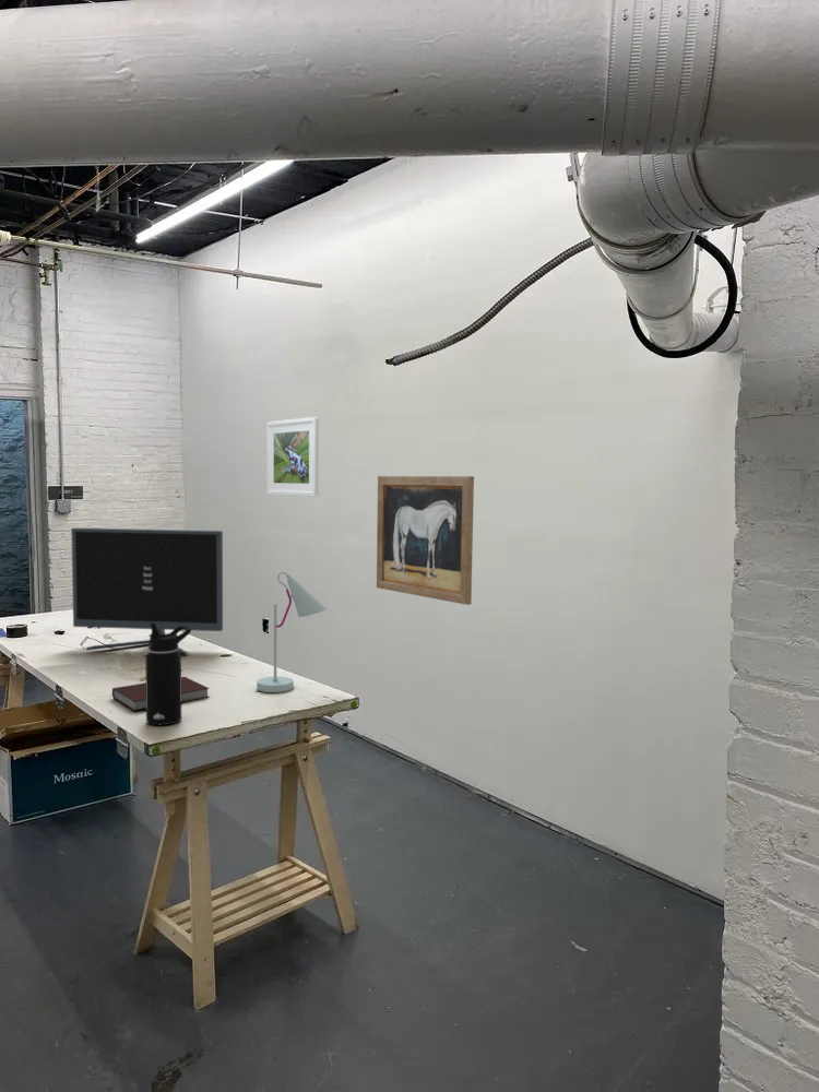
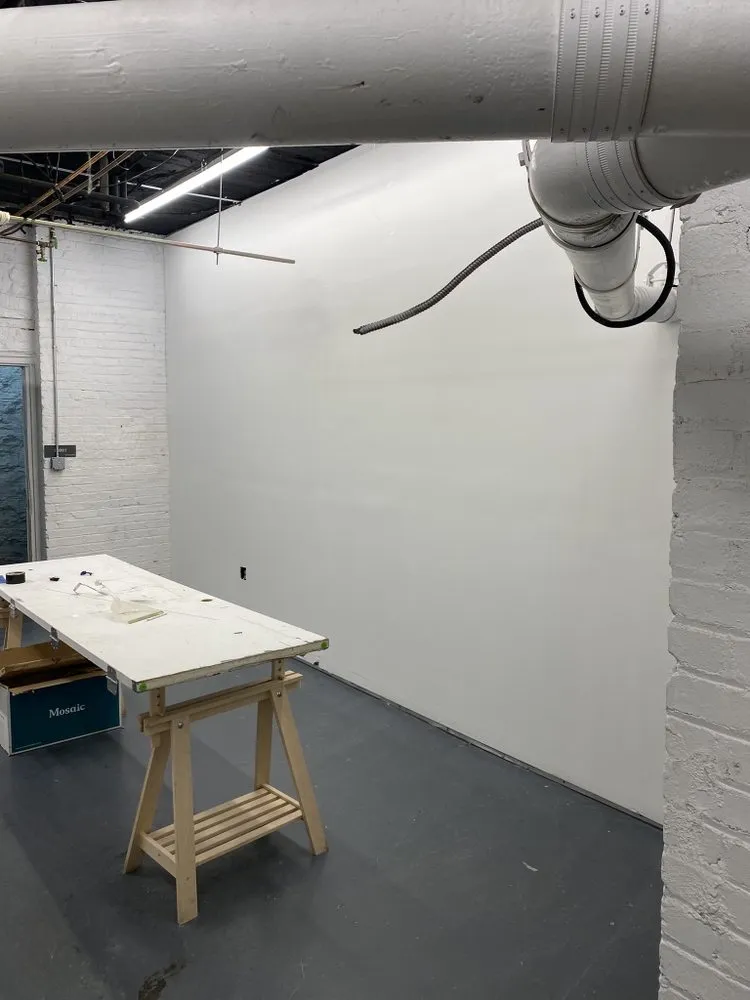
- desk lamp [256,571,329,693]
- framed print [266,416,320,498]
- notebook [111,676,211,712]
- water bottle [144,622,192,726]
- wall art [376,475,475,606]
- monitor [70,527,224,656]
